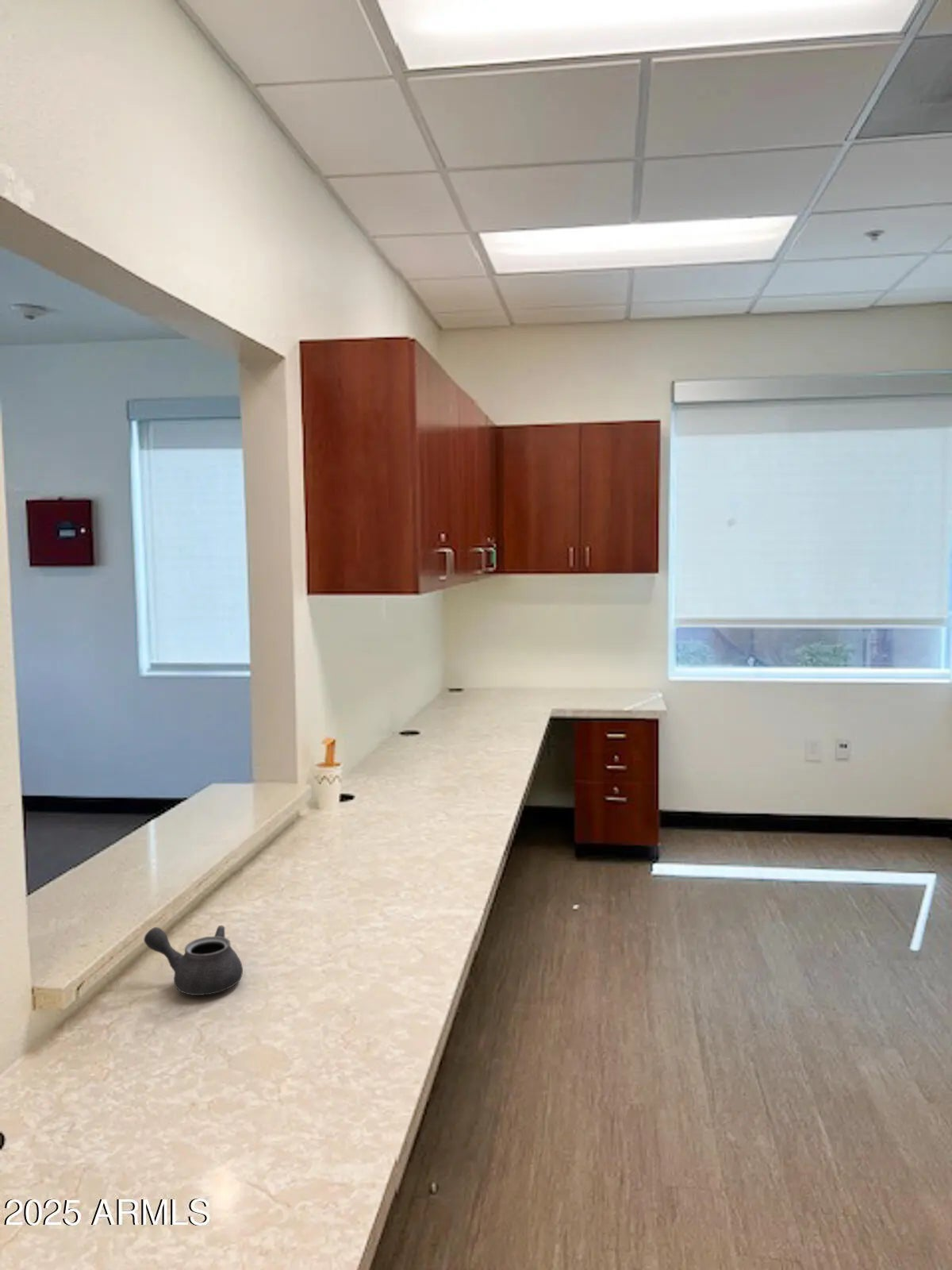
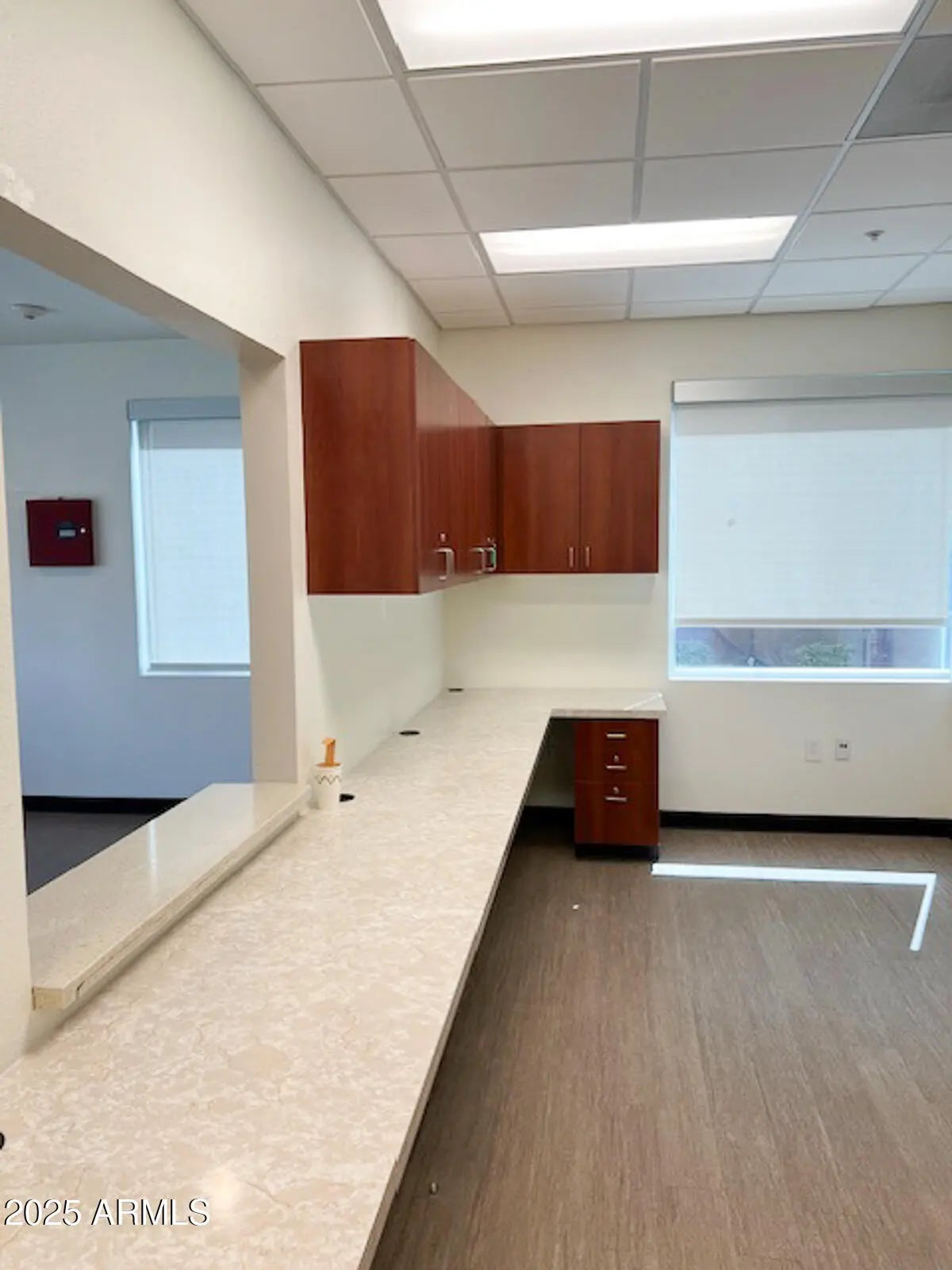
- teapot [143,925,244,996]
